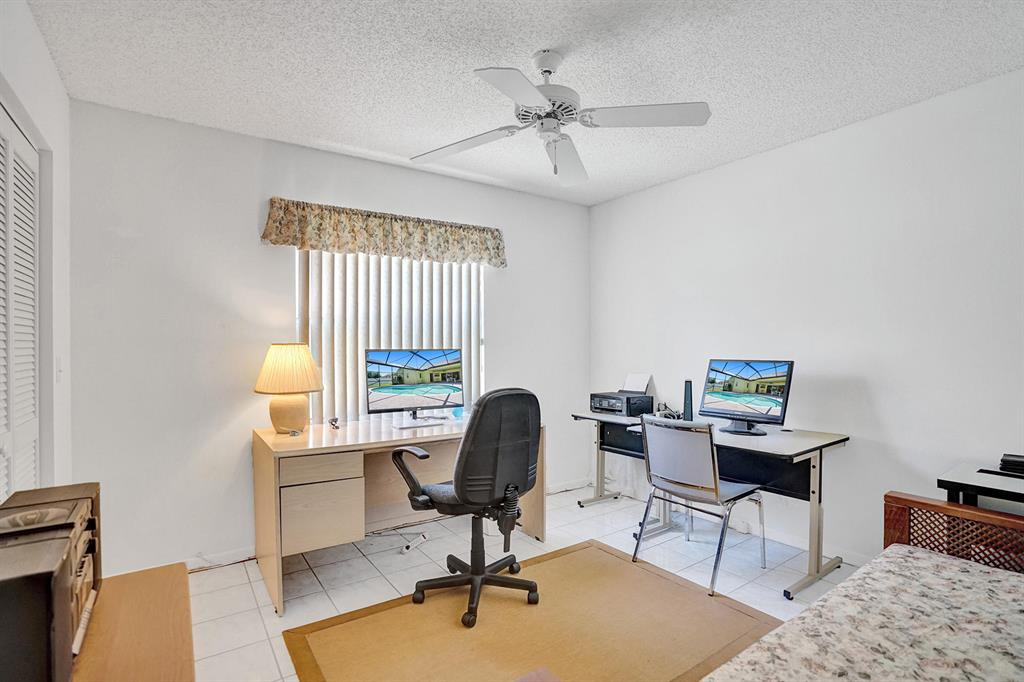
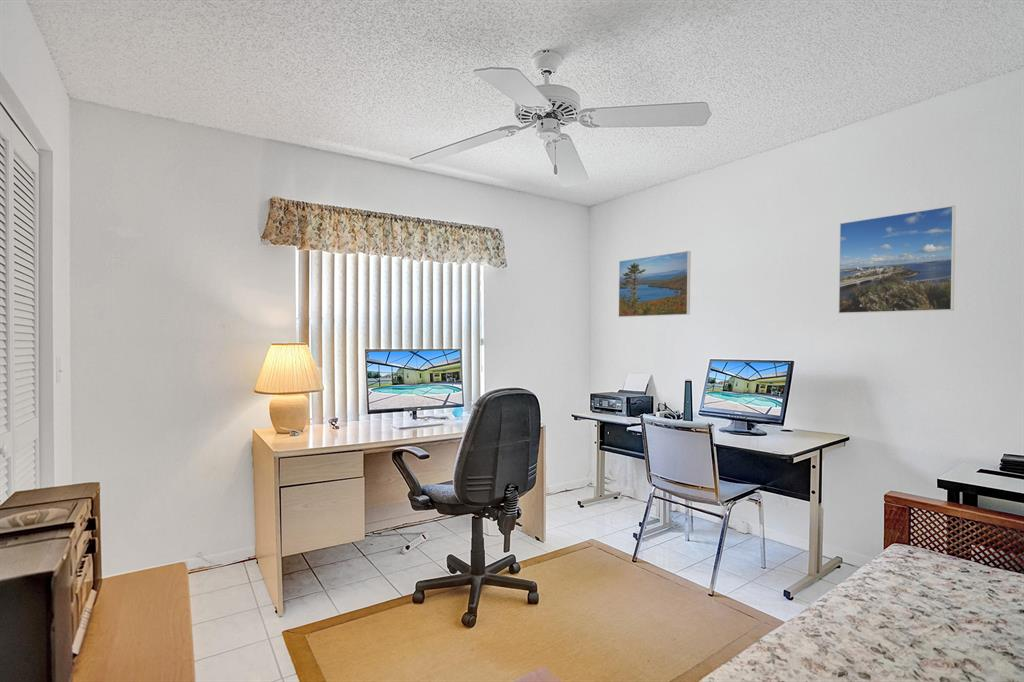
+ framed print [837,204,956,315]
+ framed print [618,250,692,318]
